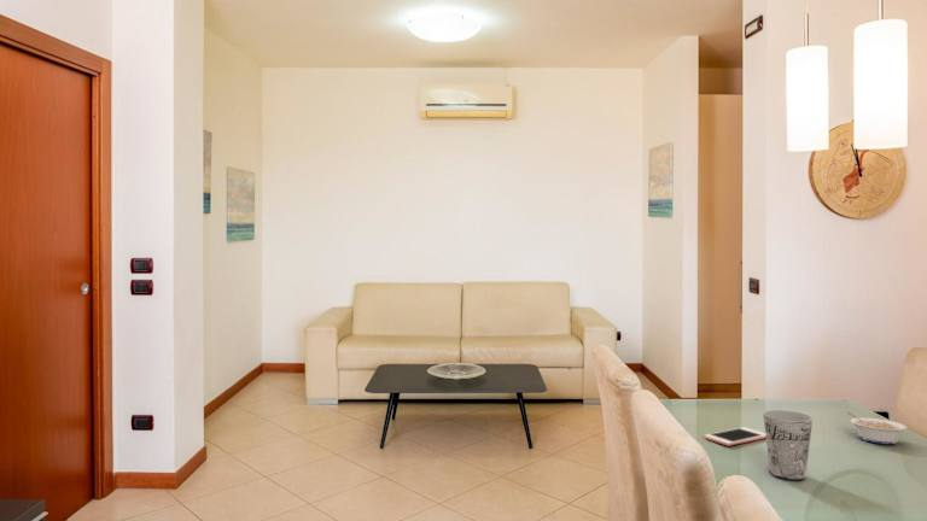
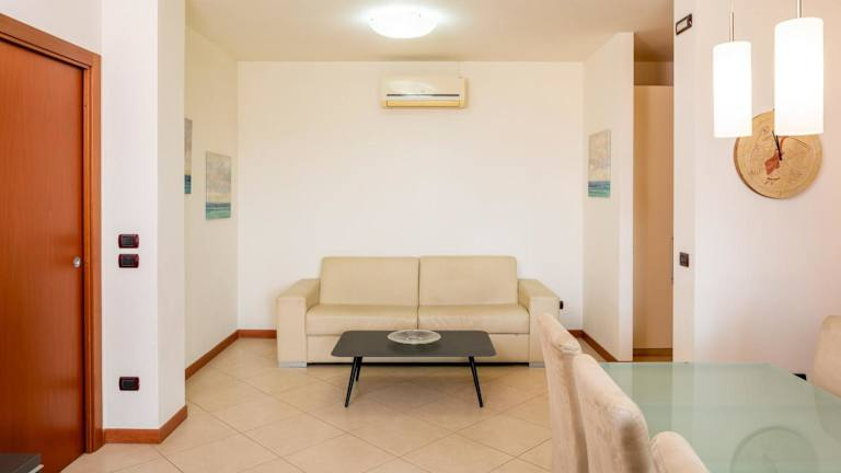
- cup [762,409,814,481]
- legume [845,411,908,445]
- cell phone [704,426,766,447]
